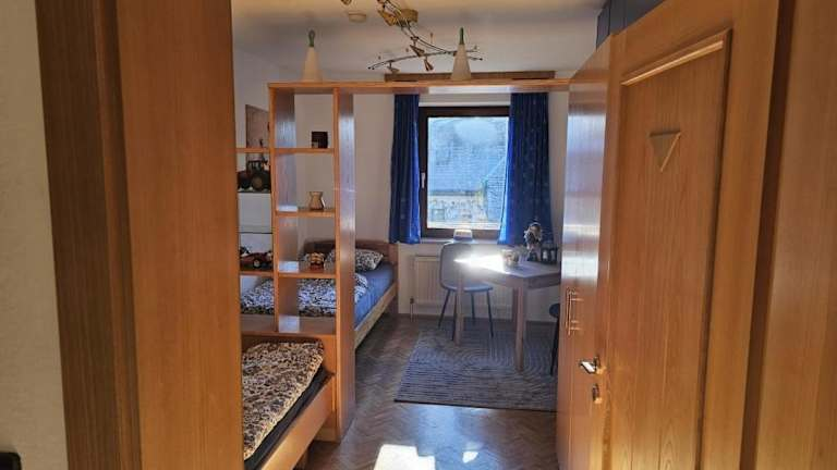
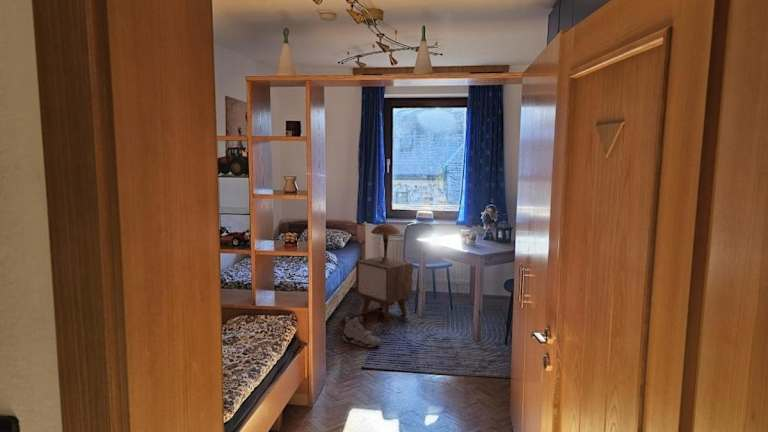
+ table lamp [370,222,402,263]
+ sneaker [342,315,382,348]
+ nightstand [355,255,414,323]
